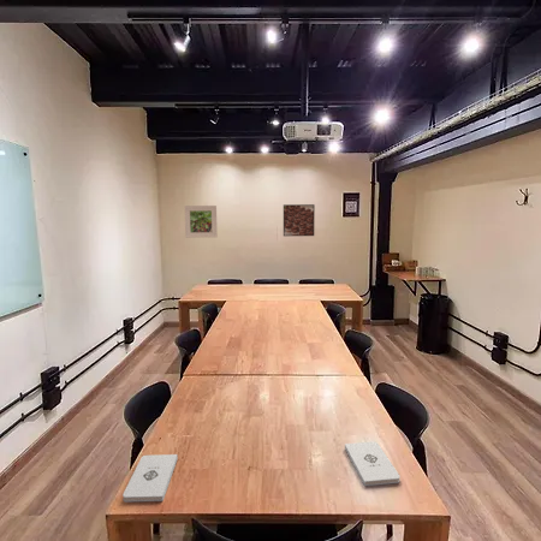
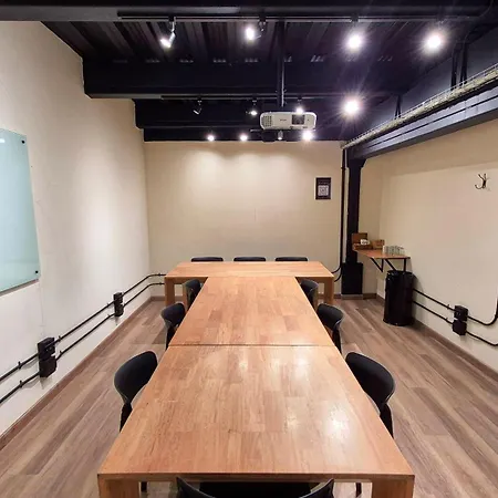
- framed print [283,203,316,237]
- notepad [121,453,179,503]
- notepad [344,441,402,487]
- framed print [184,204,219,239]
